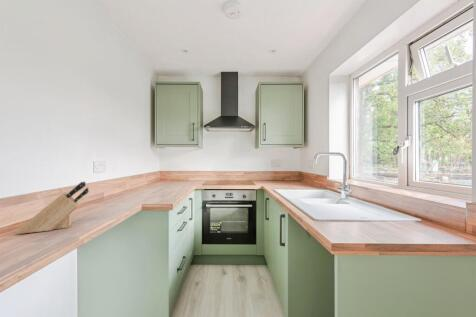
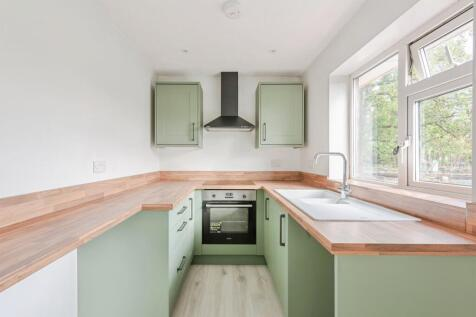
- knife block [14,181,90,235]
